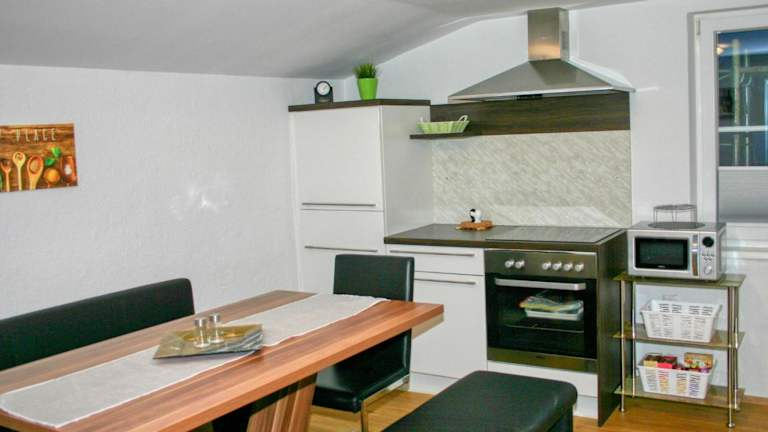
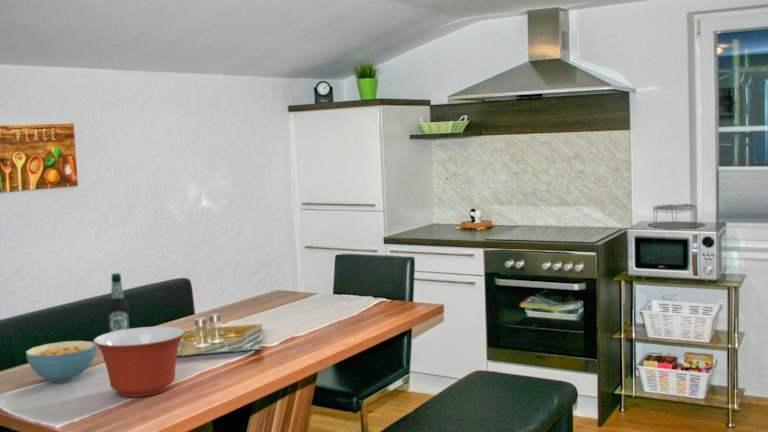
+ mixing bowl [92,326,187,398]
+ cereal bowl [25,340,97,383]
+ bottle [106,272,131,333]
